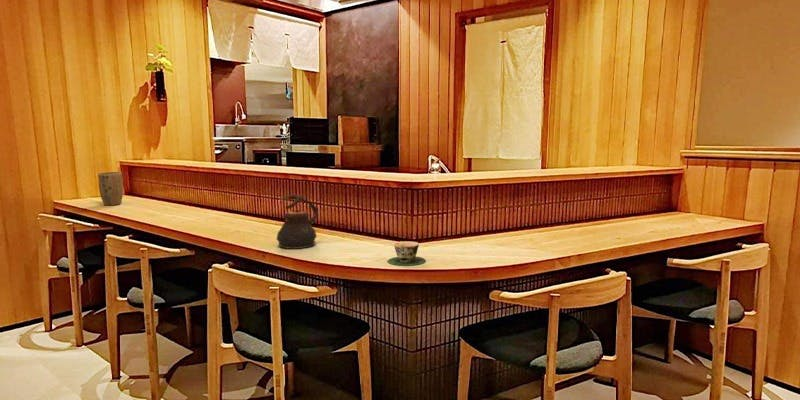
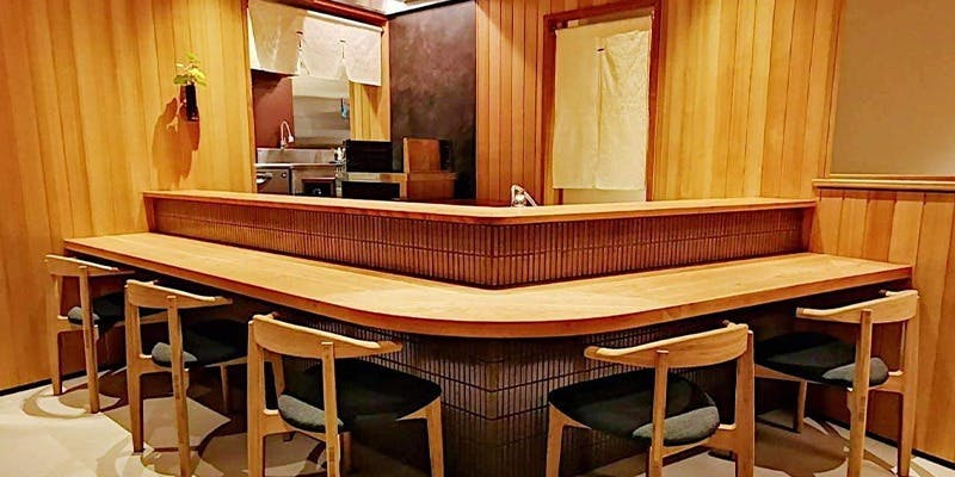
- teacup [386,240,427,267]
- teapot [276,194,319,250]
- plant pot [97,171,124,206]
